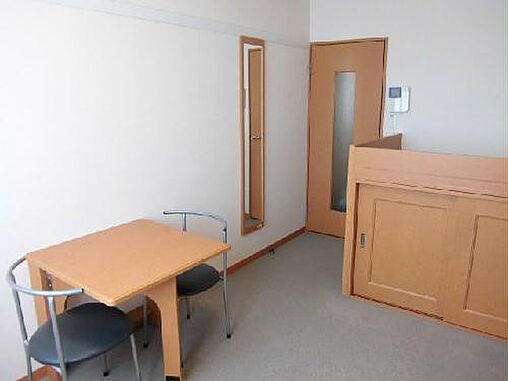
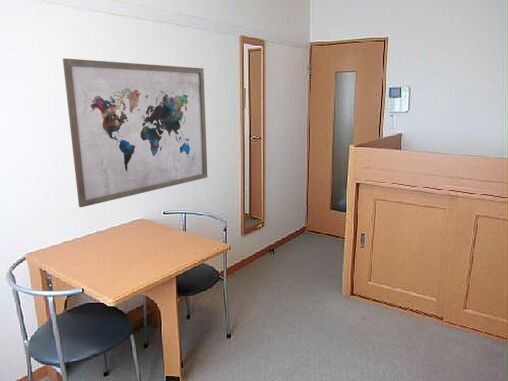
+ wall art [62,57,208,208]
